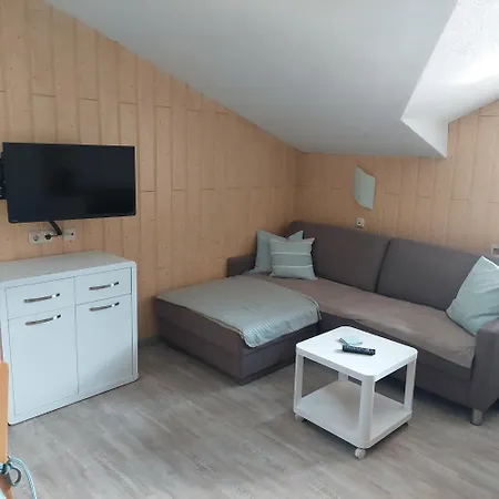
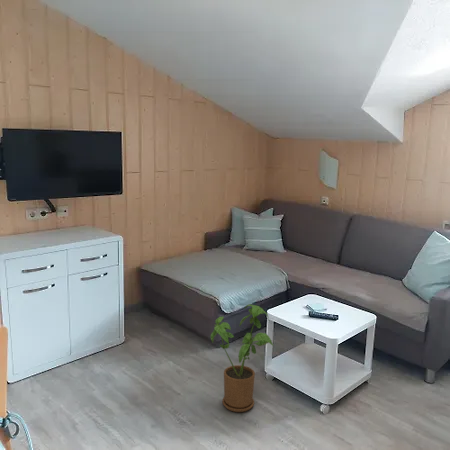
+ house plant [210,303,274,413]
